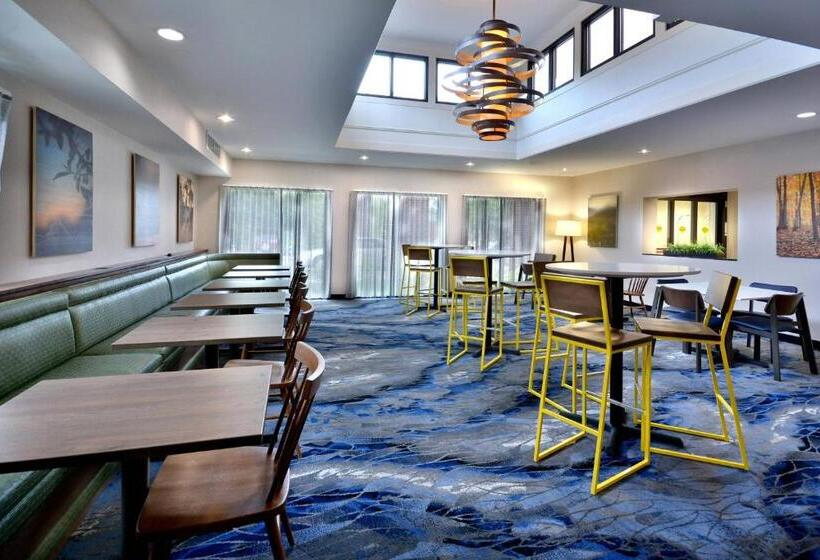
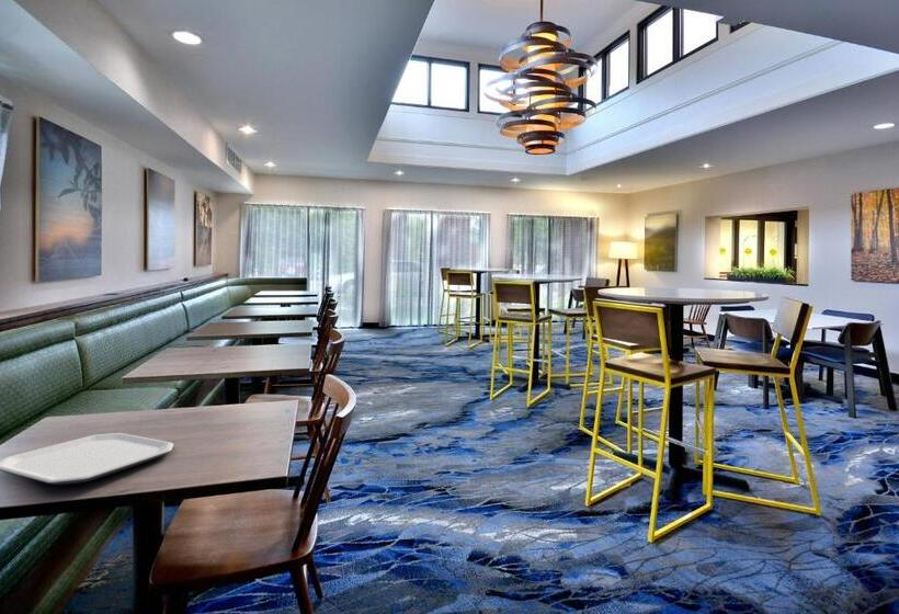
+ plate [0,432,175,486]
